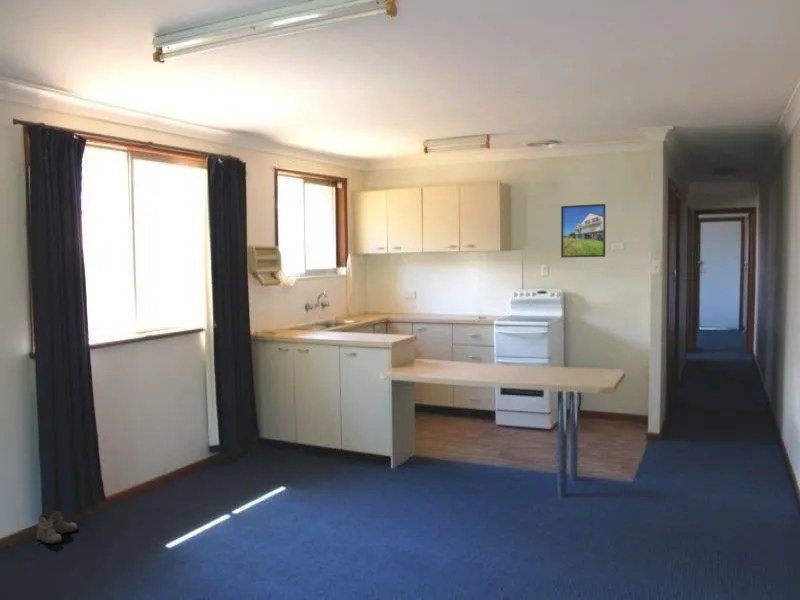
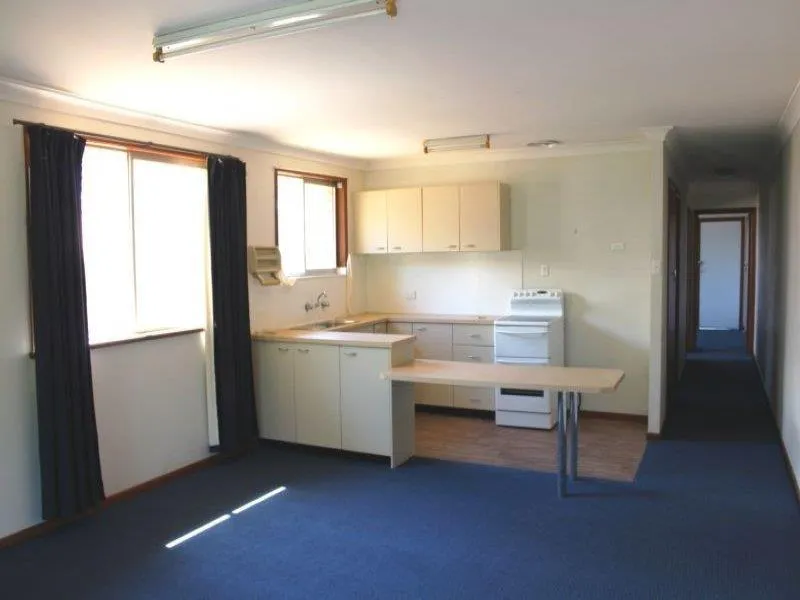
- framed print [560,203,606,259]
- boots [33,511,79,546]
